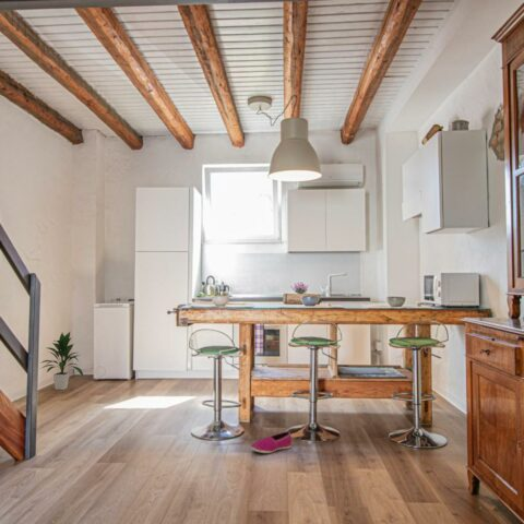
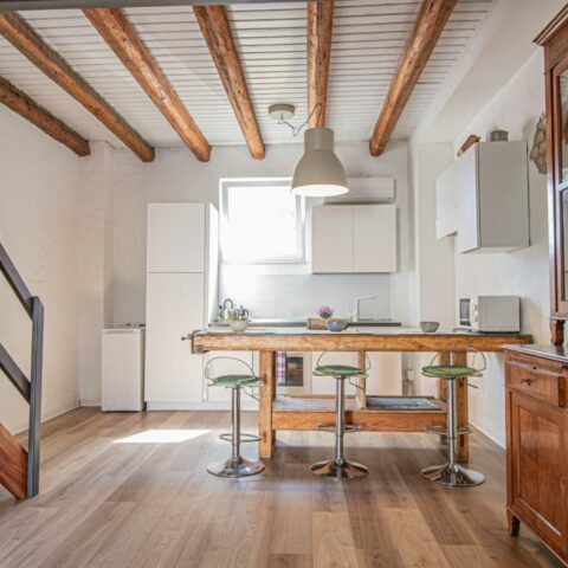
- indoor plant [39,331,85,391]
- shoe [249,430,293,454]
